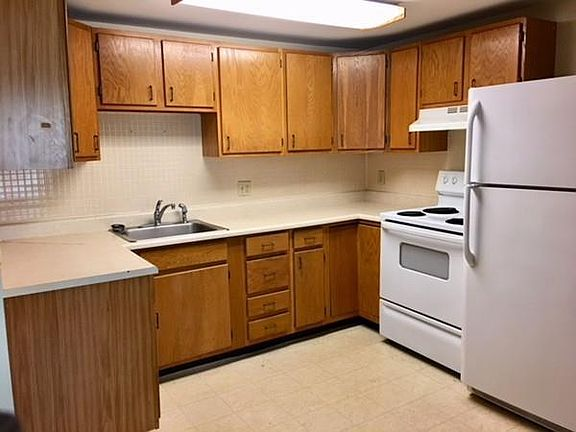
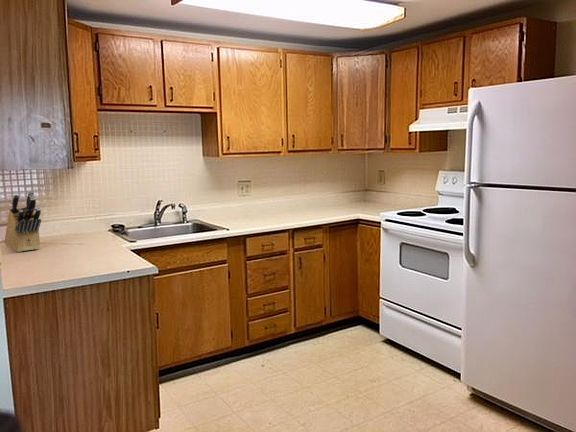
+ knife block [4,190,42,253]
